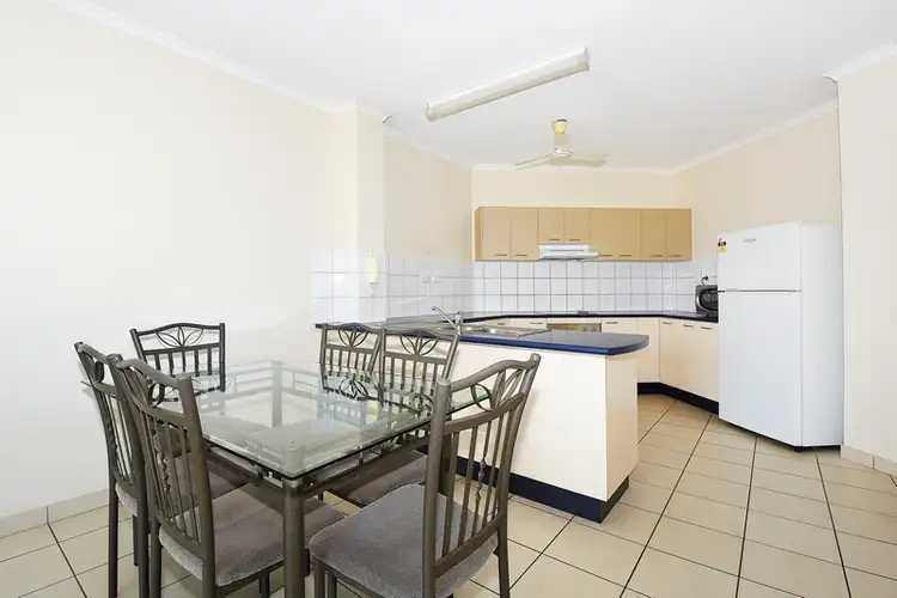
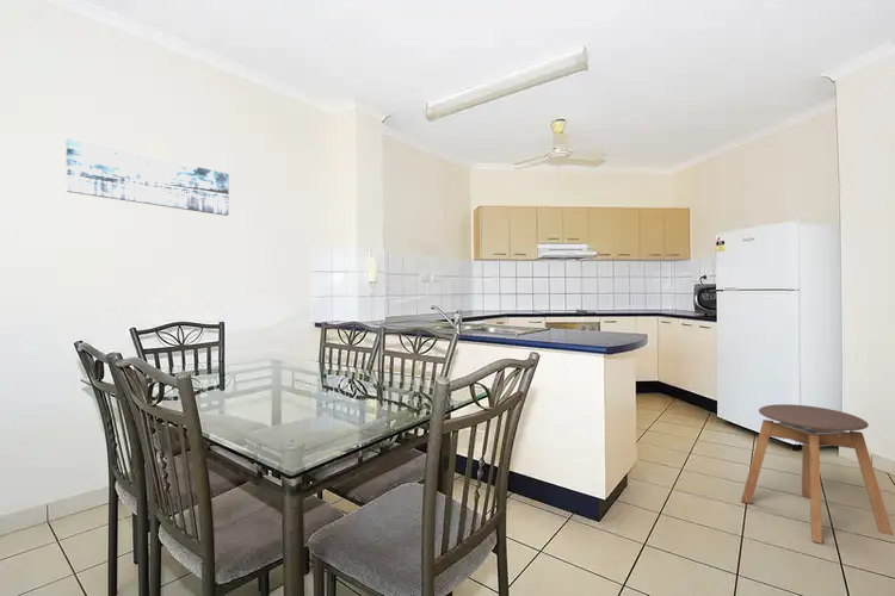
+ stool [740,403,894,545]
+ wall art [64,137,230,217]
